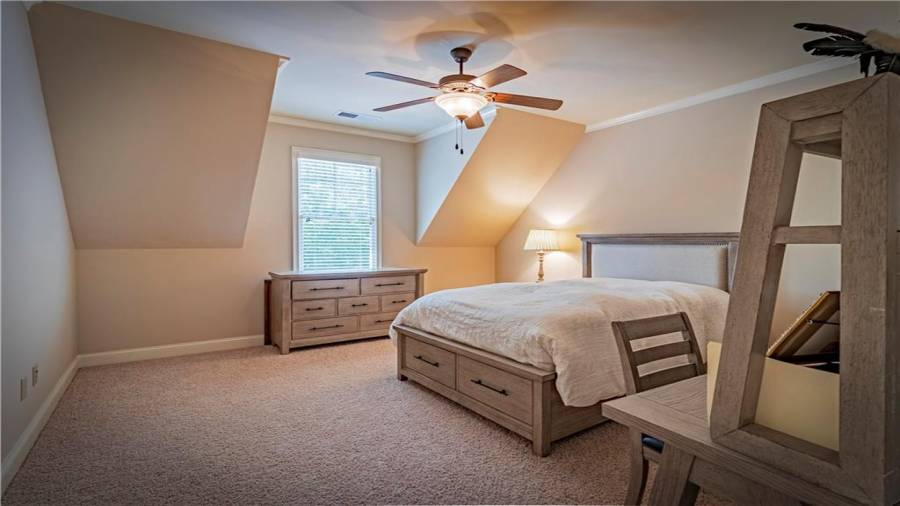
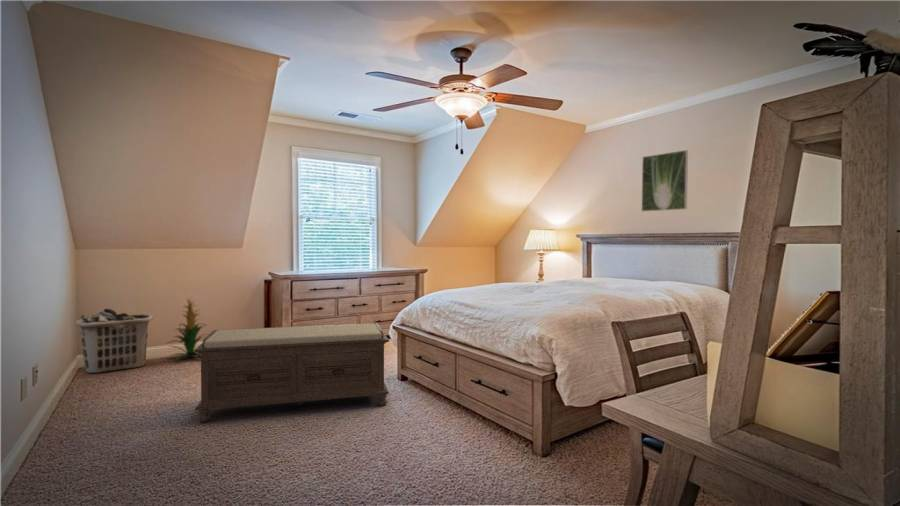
+ bench [194,322,390,423]
+ indoor plant [166,295,208,362]
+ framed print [641,149,689,212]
+ clothes hamper [75,308,154,374]
